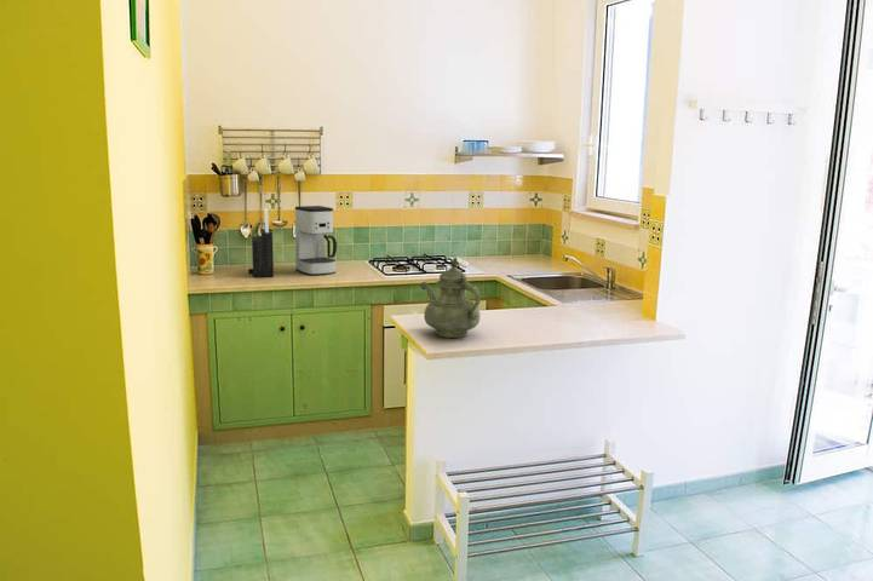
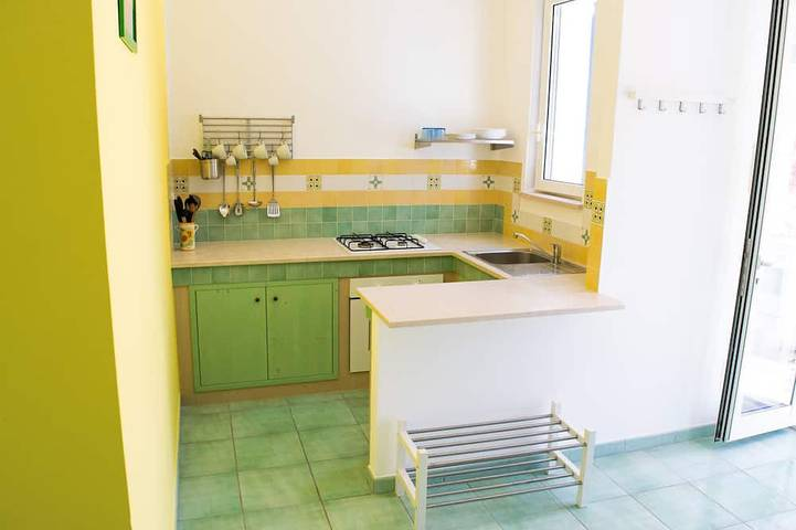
- teapot [420,257,482,339]
- coffee maker [294,205,338,276]
- knife block [247,207,275,278]
